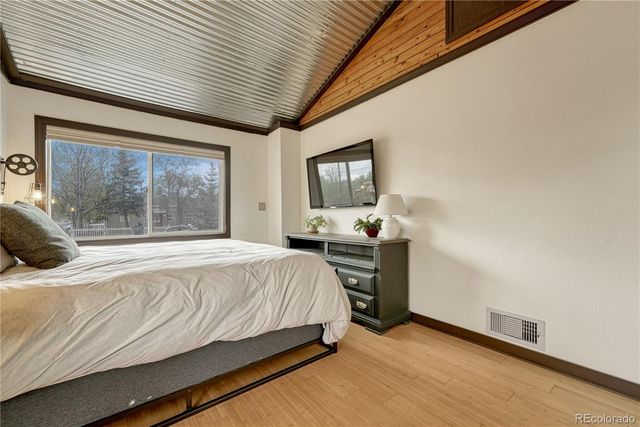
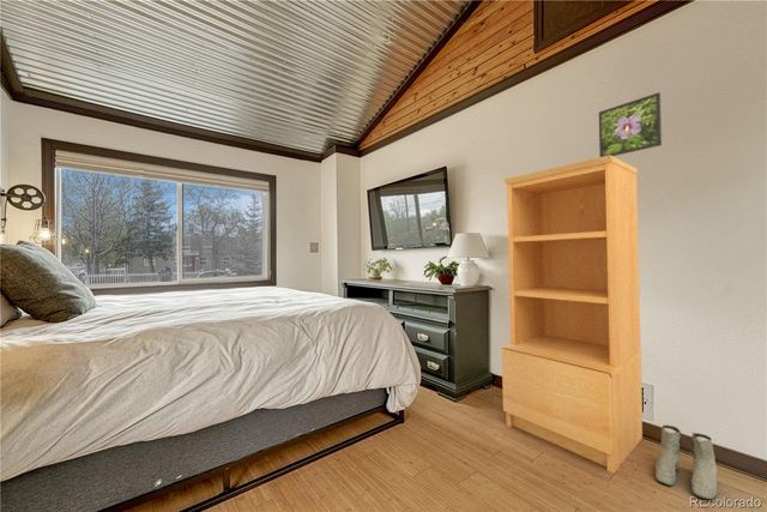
+ bookcase [500,155,644,474]
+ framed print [598,91,663,157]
+ boots [654,424,718,500]
